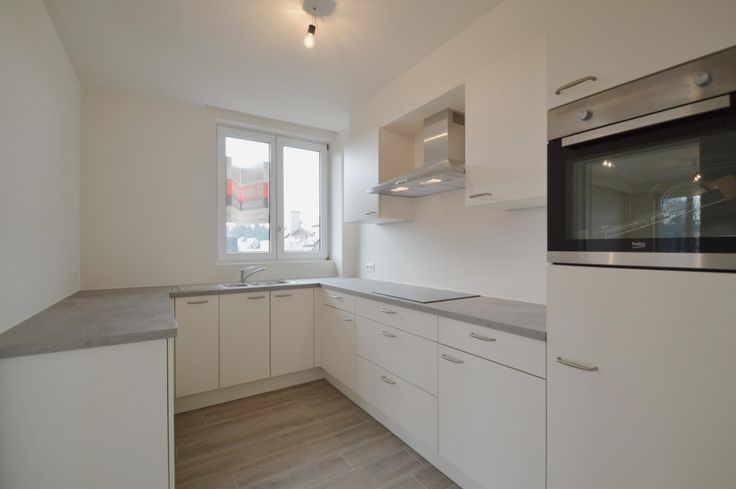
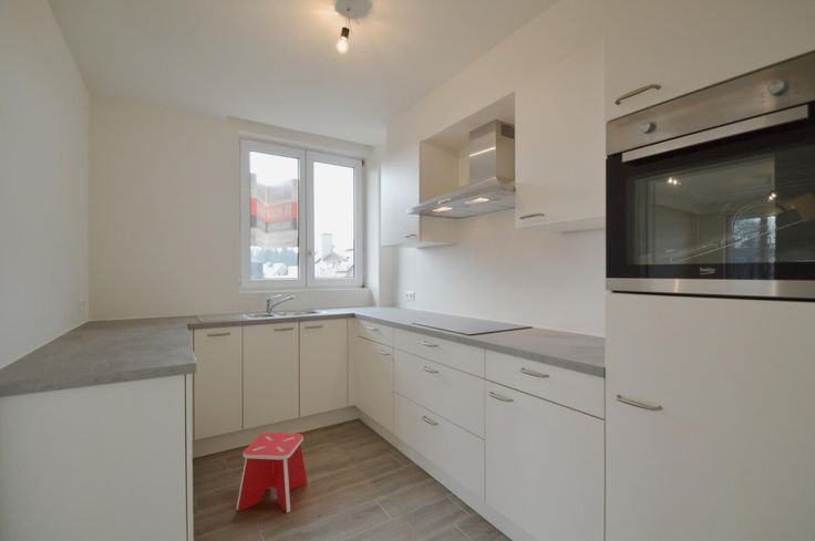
+ step stool [236,431,308,514]
